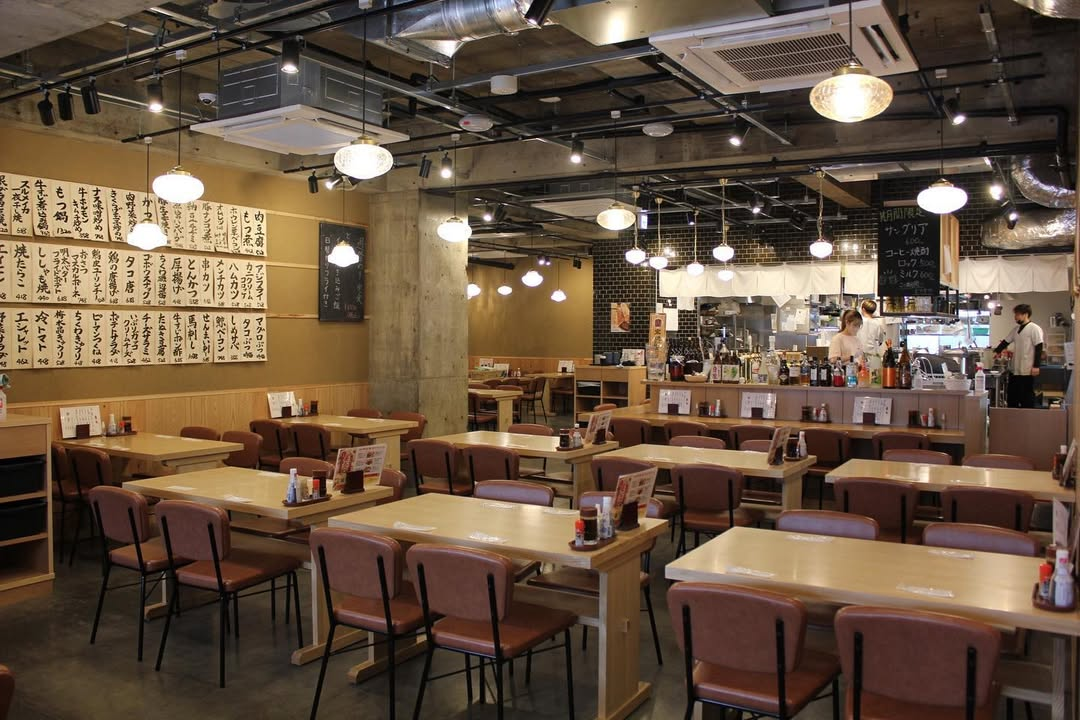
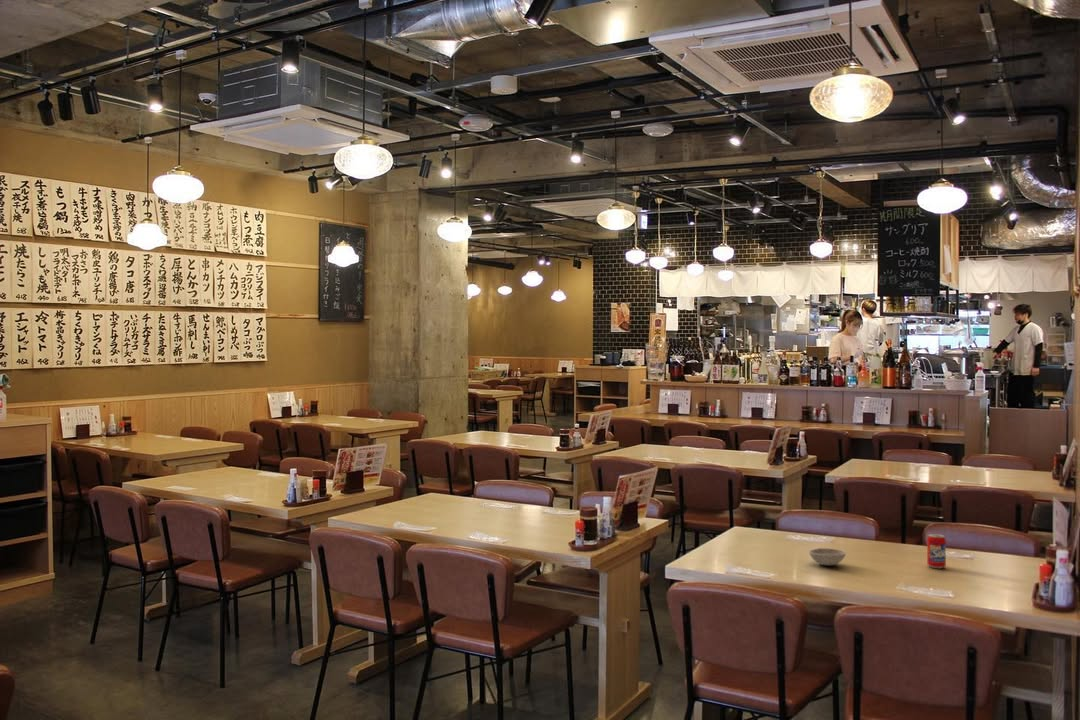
+ bowl [808,547,847,567]
+ beverage can [926,533,947,569]
